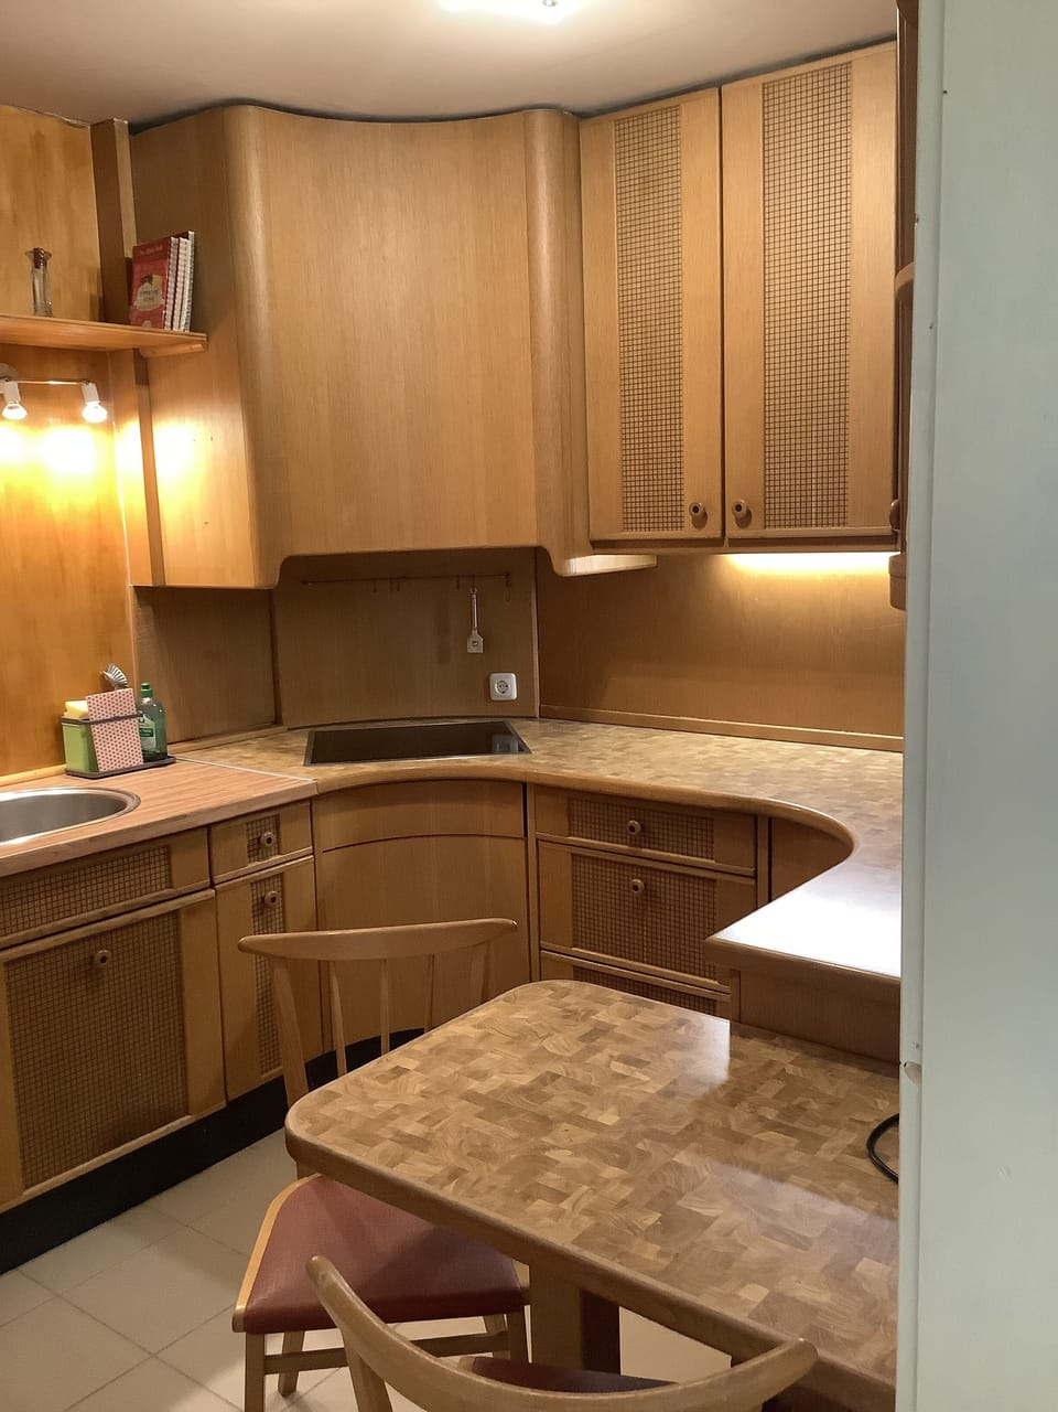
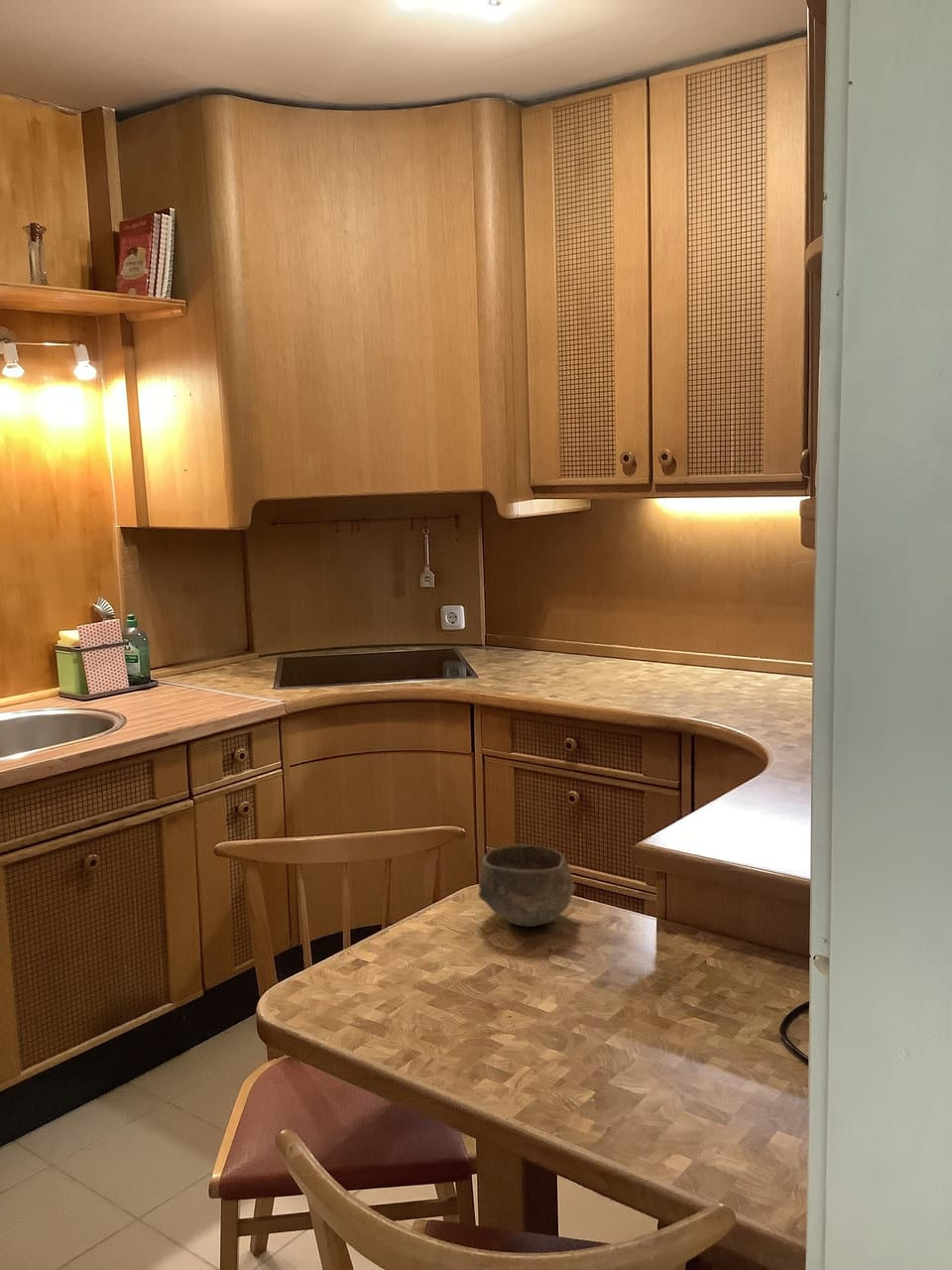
+ bowl [478,843,577,928]
